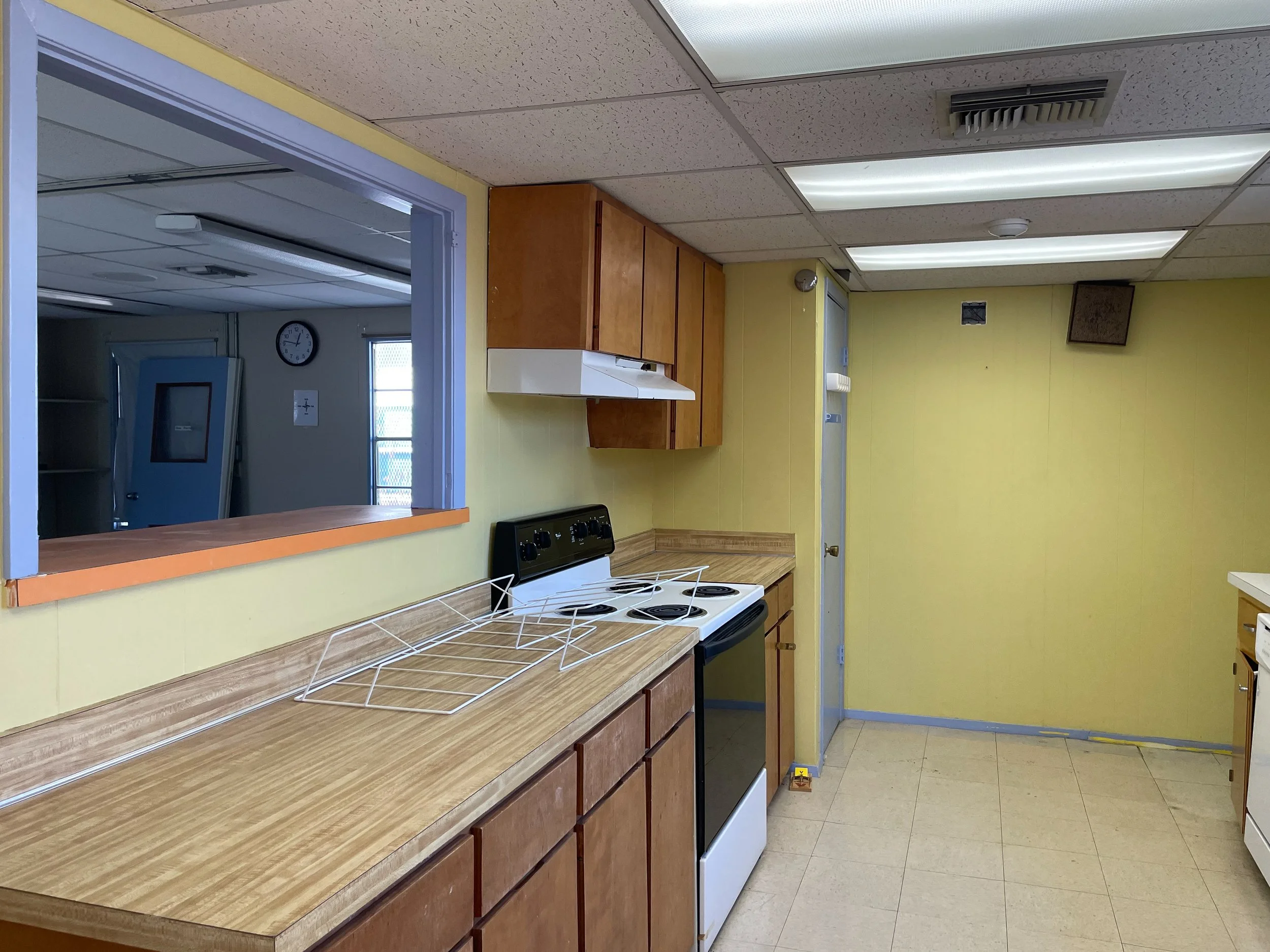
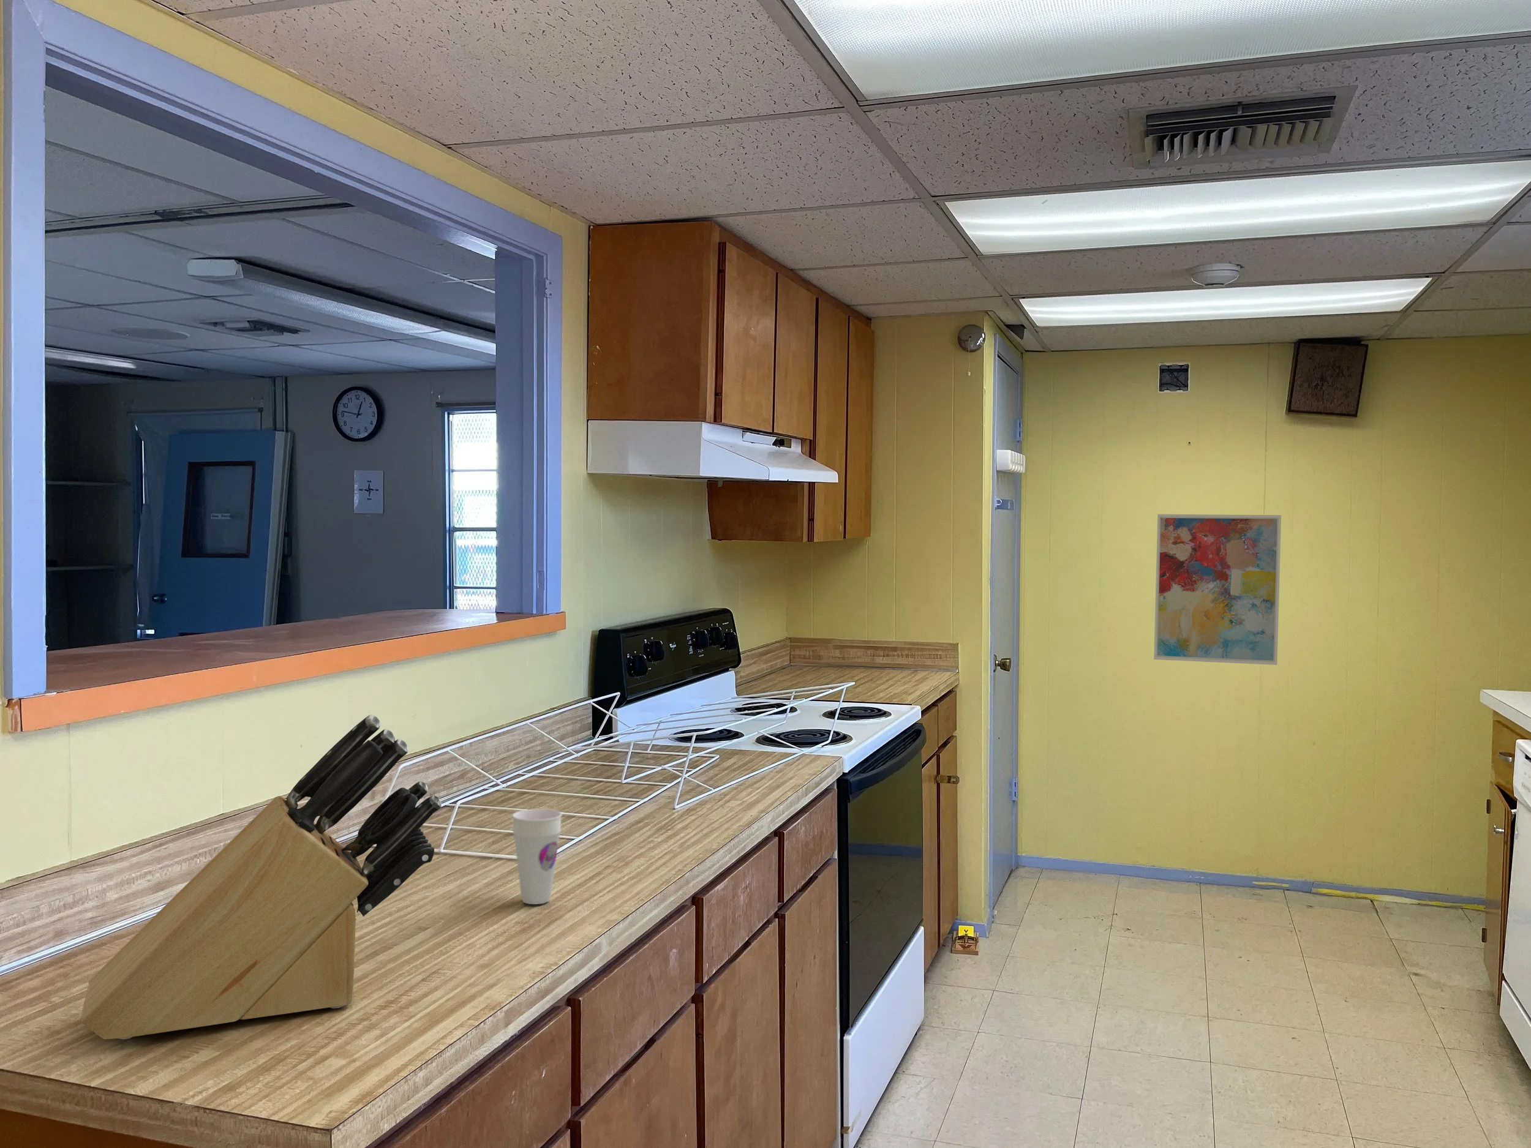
+ cup [511,808,563,904]
+ knife block [81,714,442,1039]
+ wall art [1154,514,1281,666]
